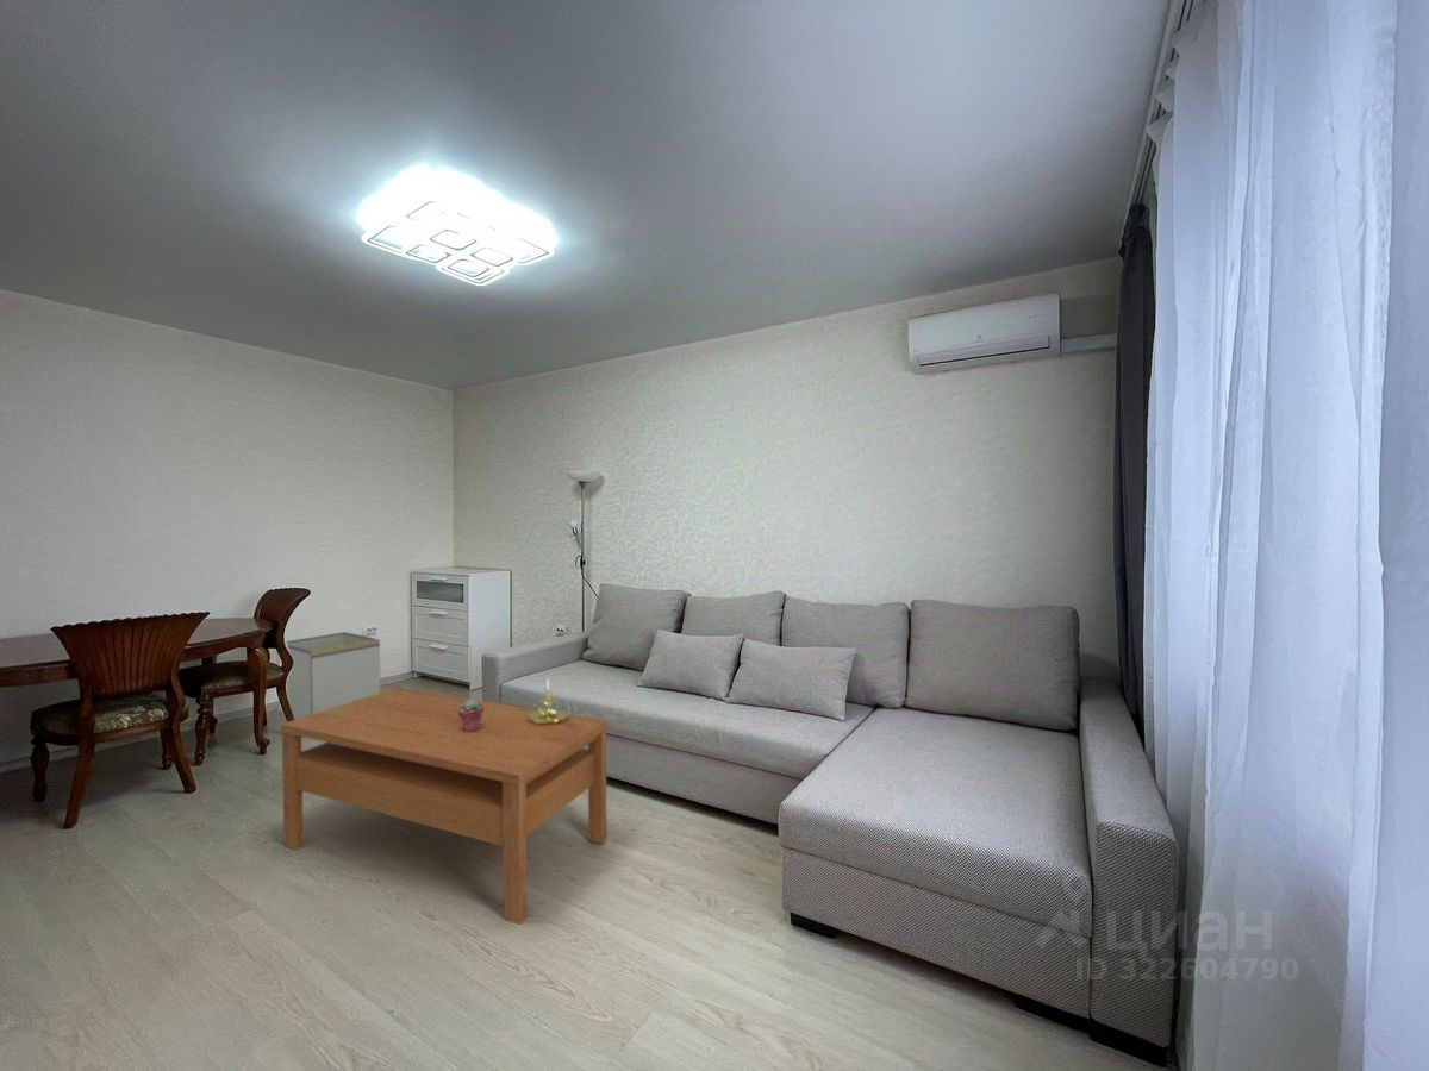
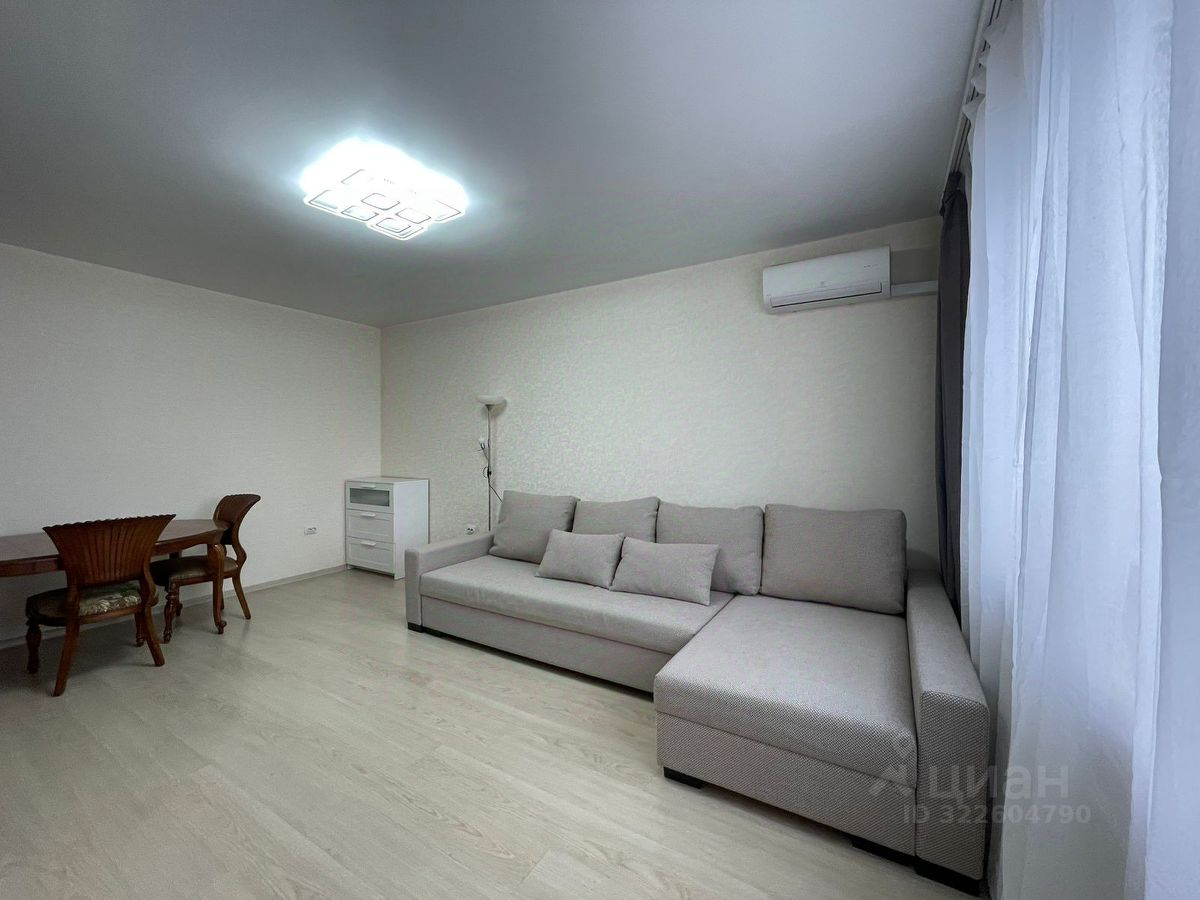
- coffee table [280,687,609,926]
- potted succulent [458,699,483,732]
- storage bin [275,631,381,720]
- candle holder [525,677,569,725]
